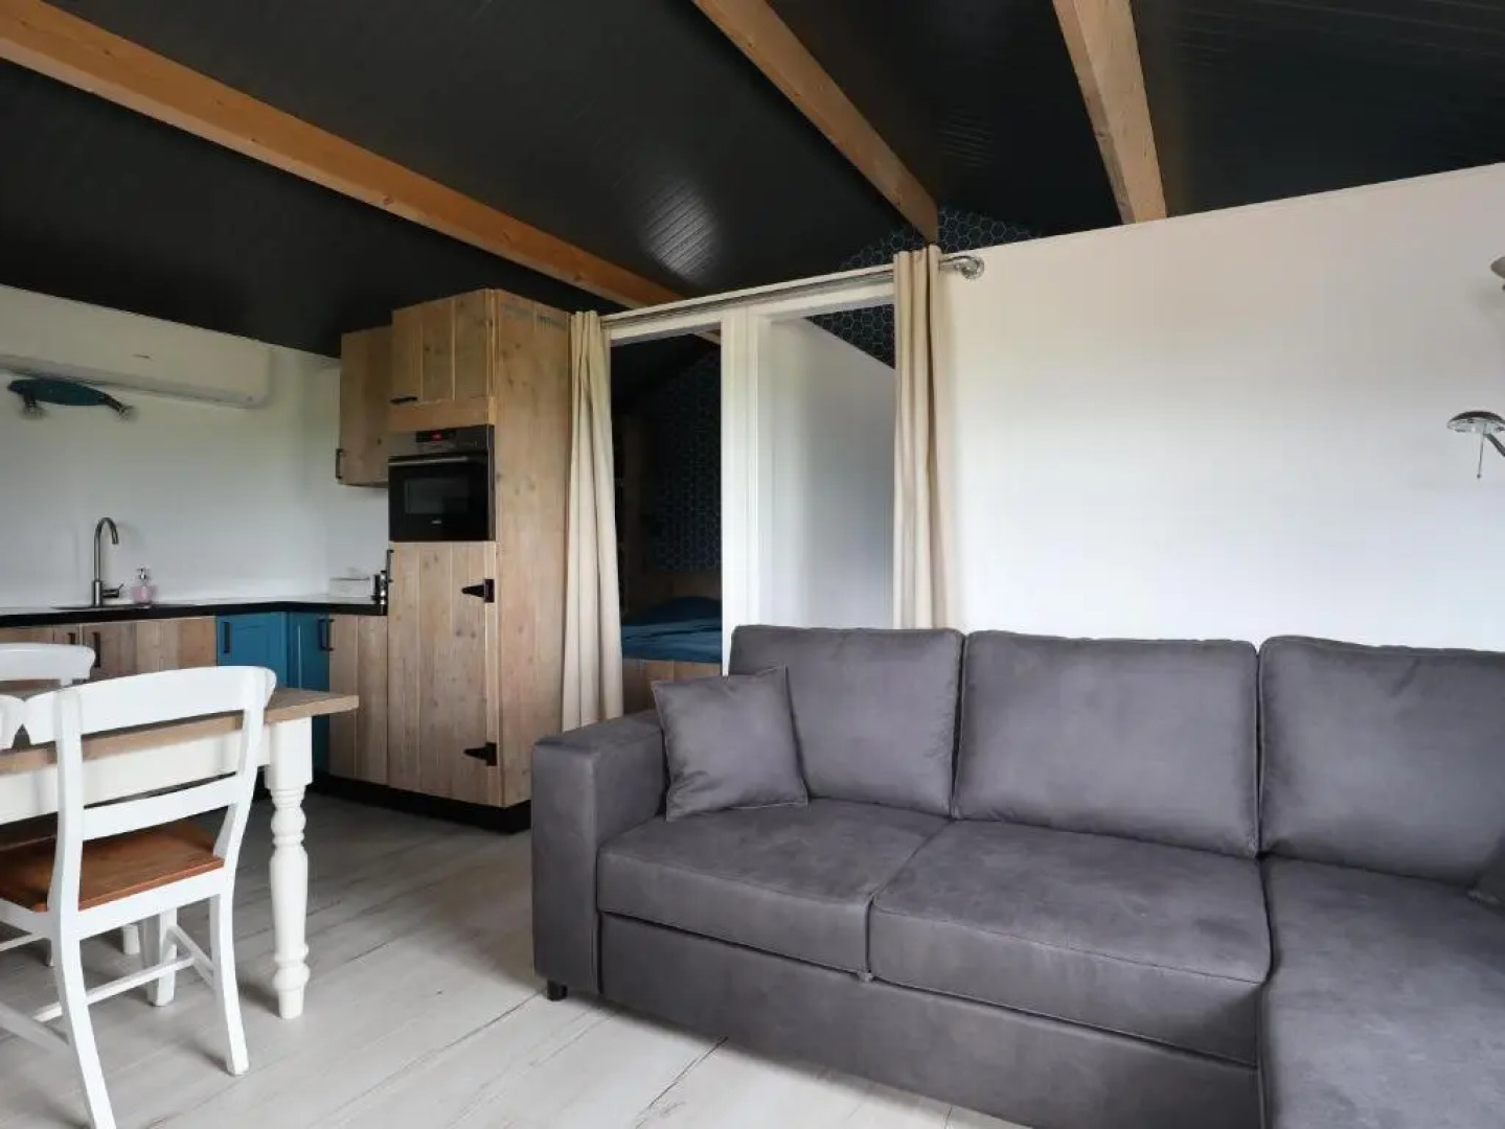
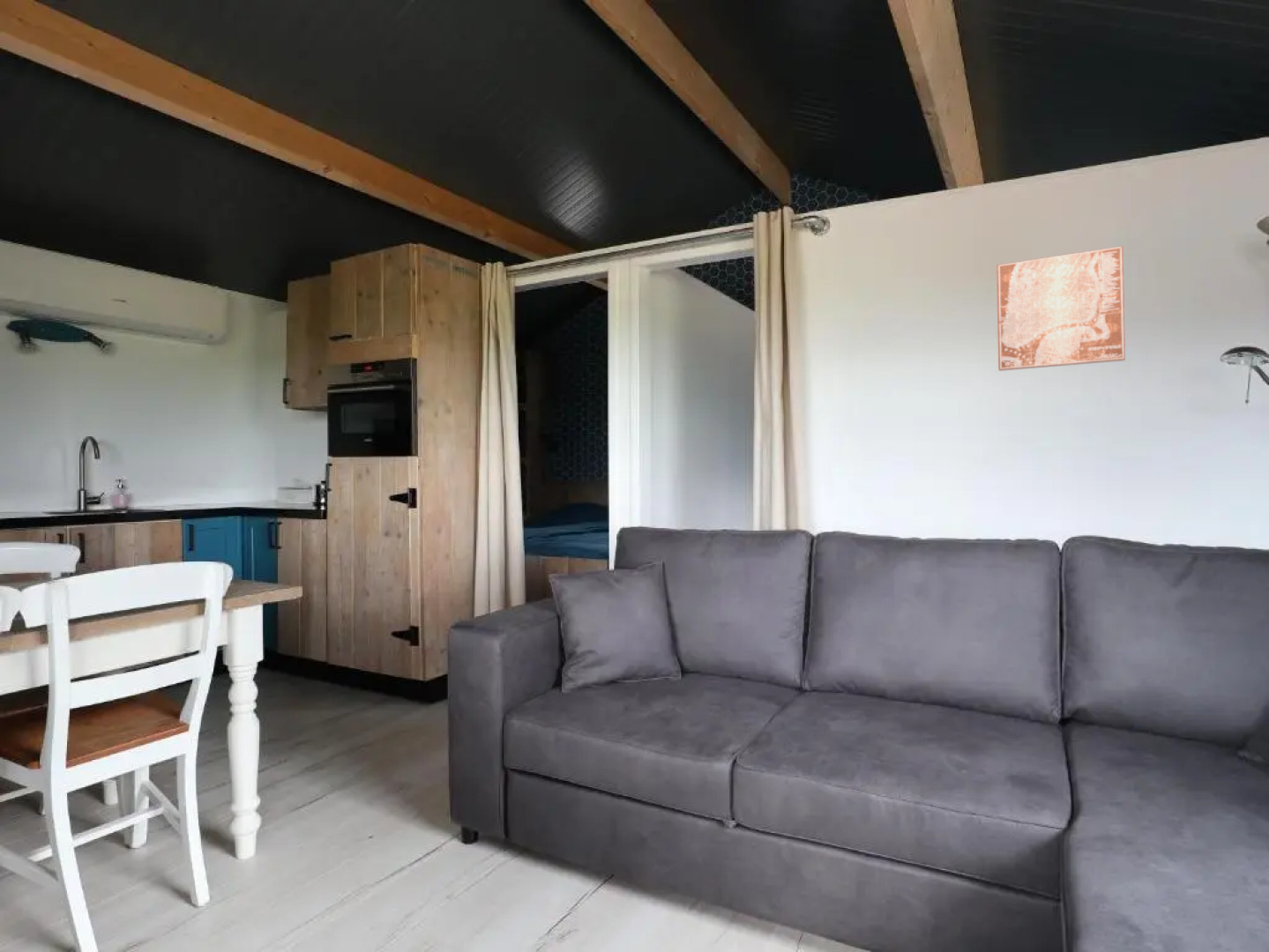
+ wall art [996,245,1126,372]
